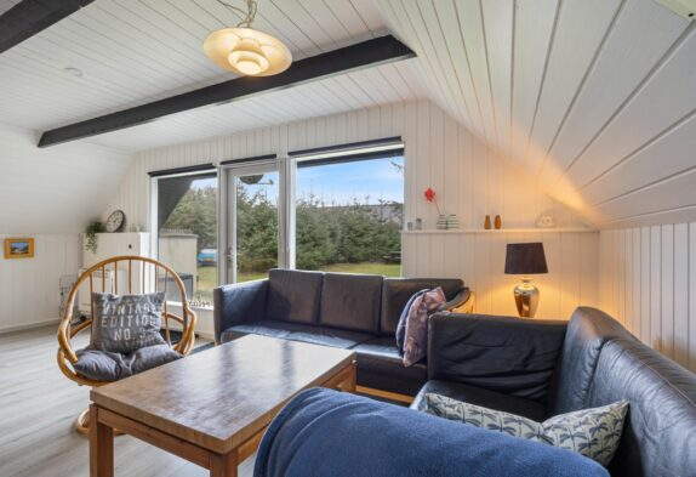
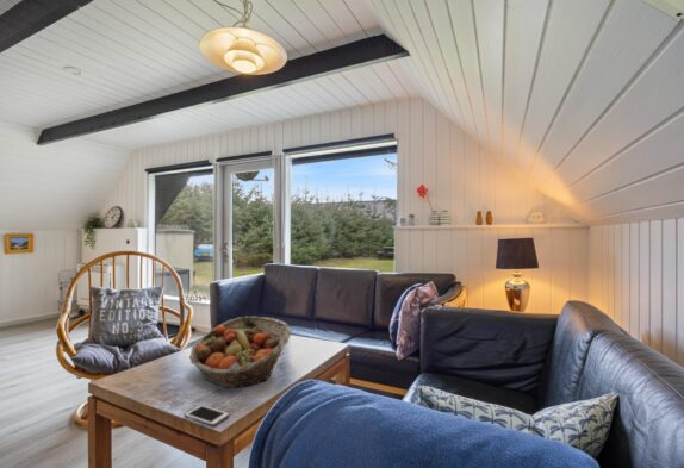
+ cell phone [182,404,231,428]
+ fruit basket [188,316,292,389]
